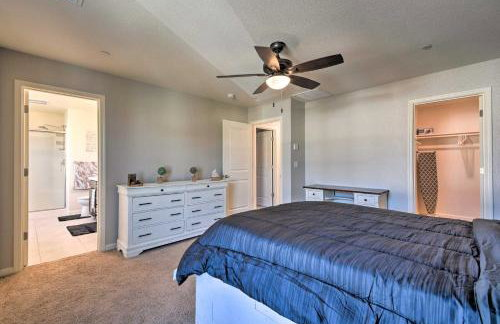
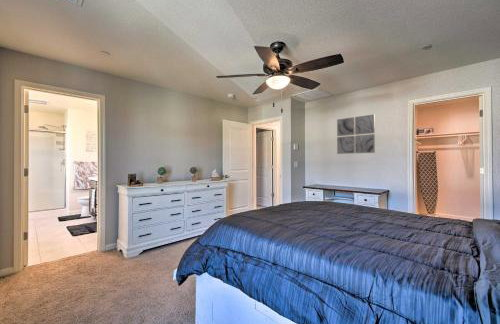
+ wall art [336,113,376,155]
